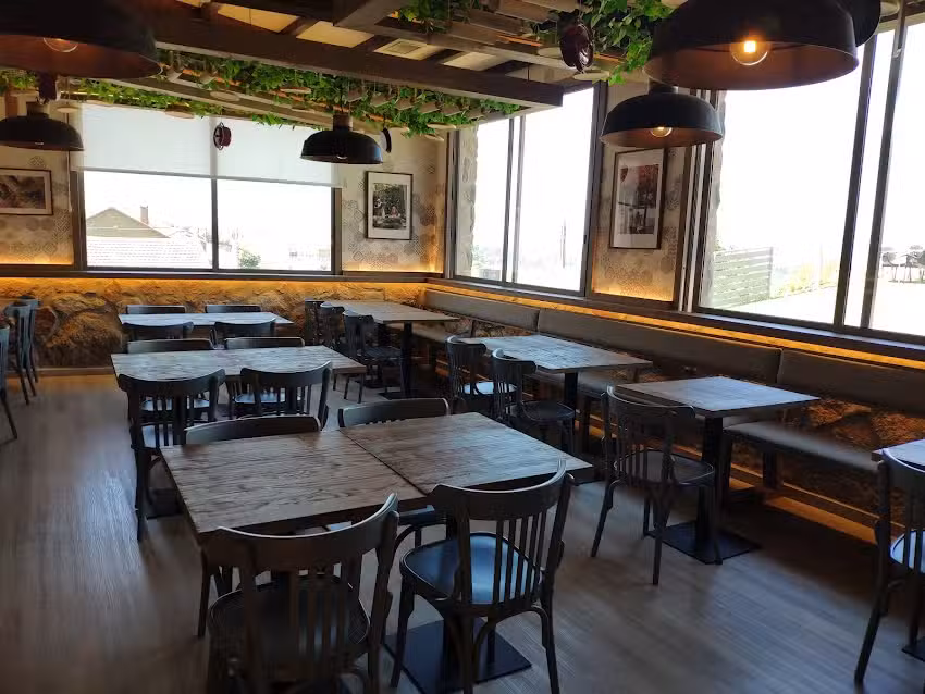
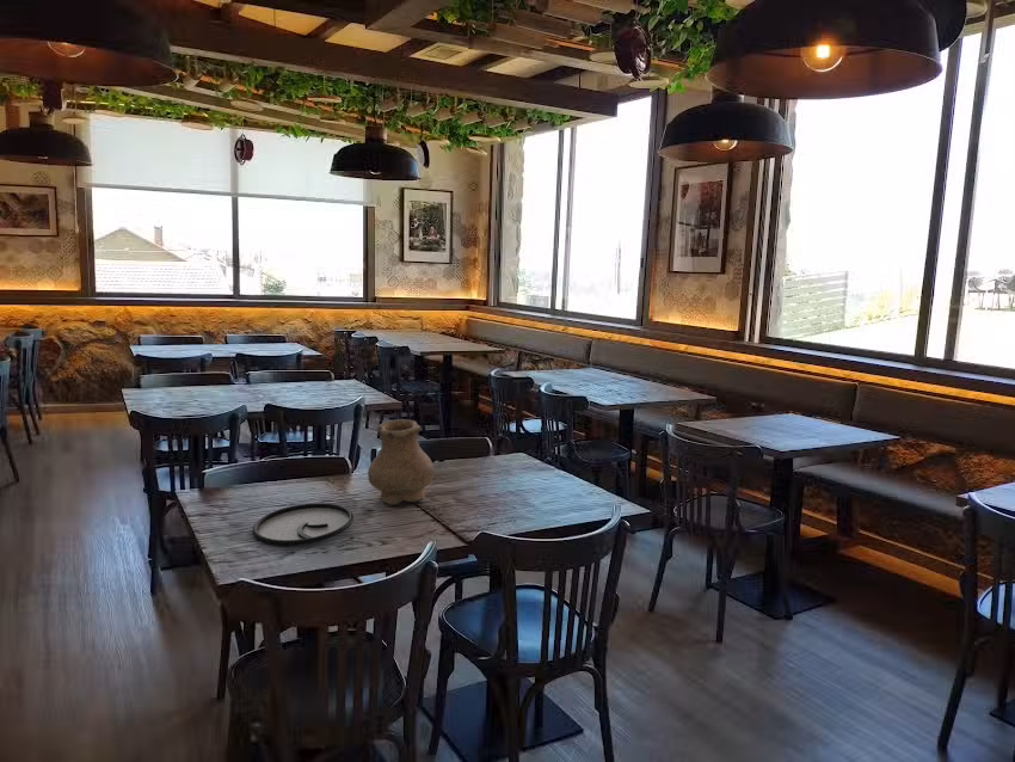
+ vase [367,418,435,506]
+ plate [252,502,355,546]
